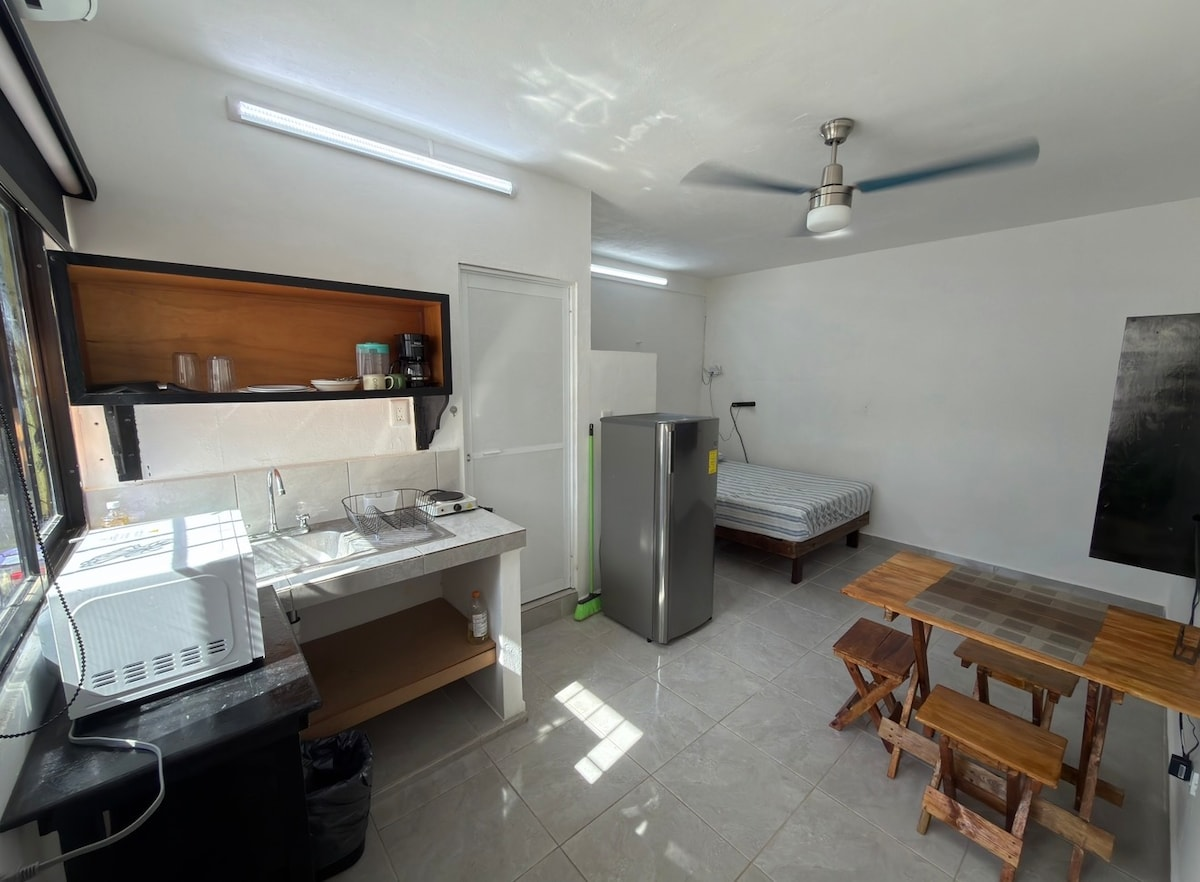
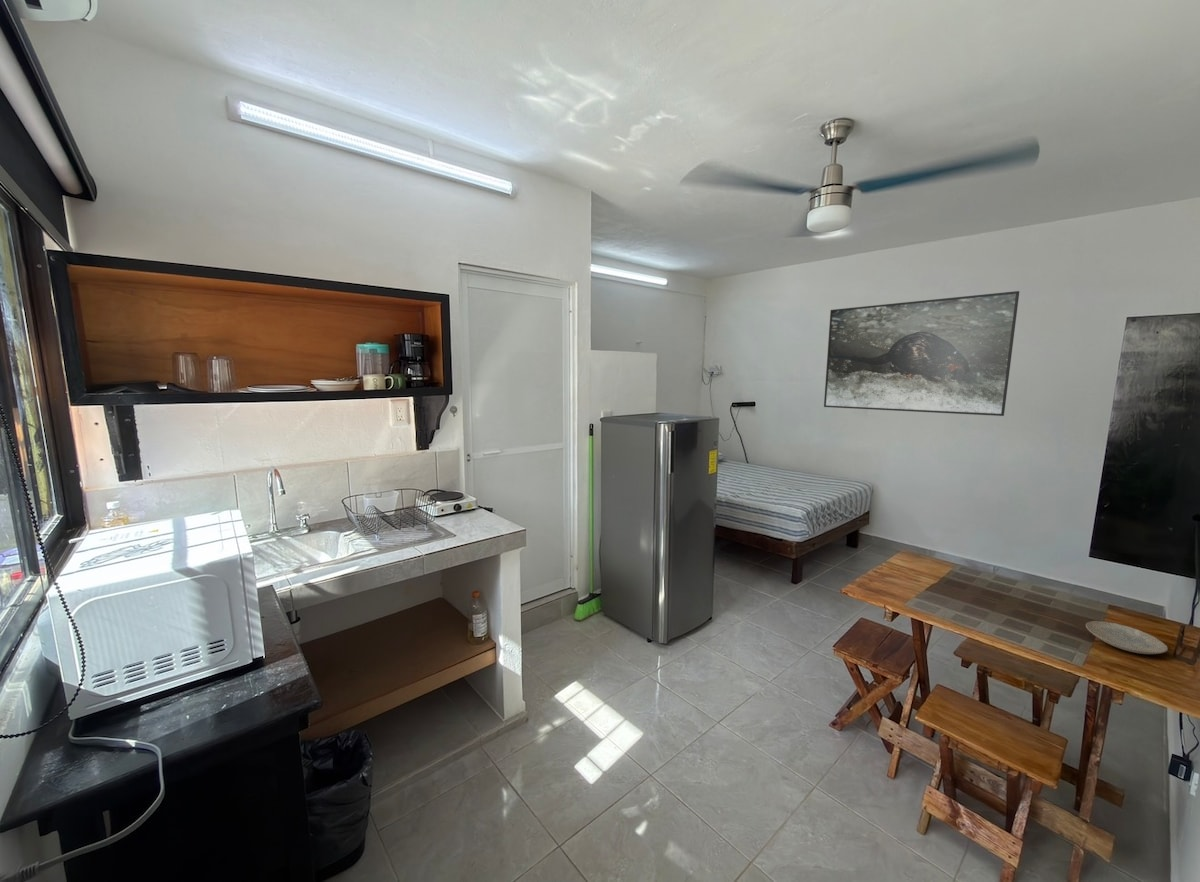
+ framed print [823,290,1020,417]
+ plate [1085,620,1169,655]
